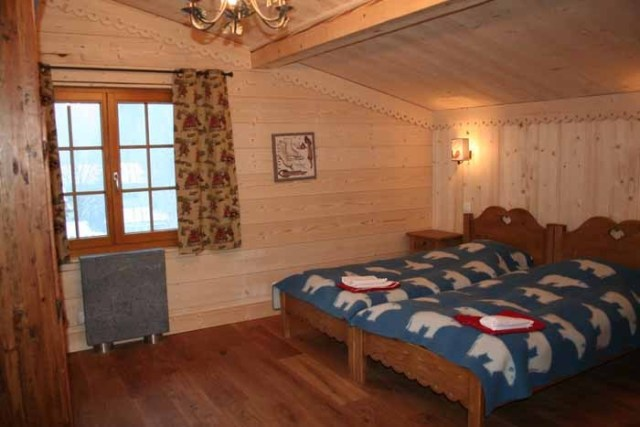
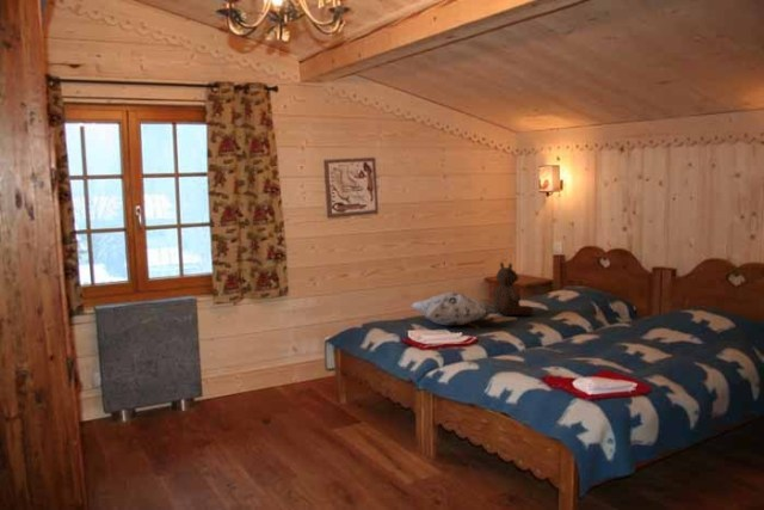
+ decorative pillow [409,291,499,326]
+ teddy bear [491,262,535,317]
